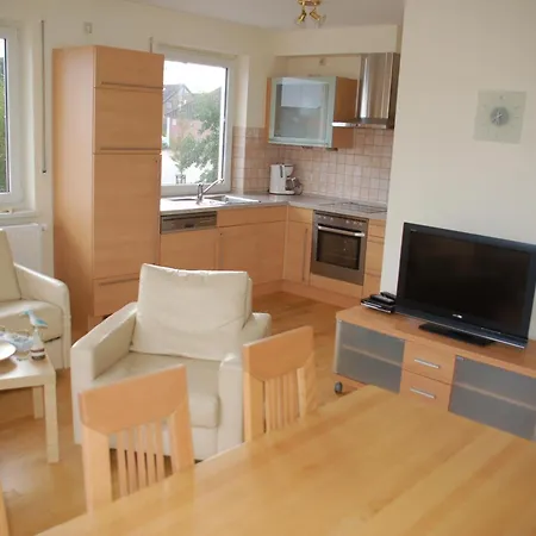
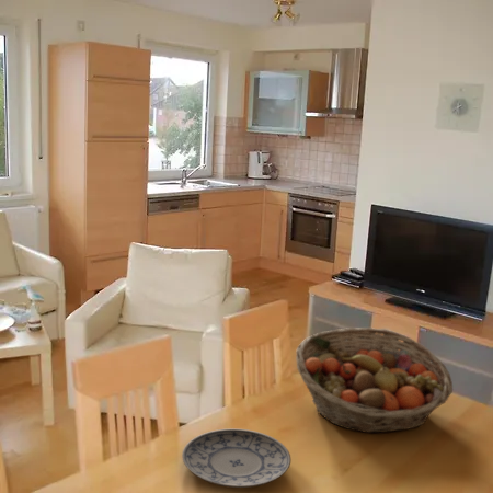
+ fruit basket [295,326,454,434]
+ plate [181,428,291,489]
